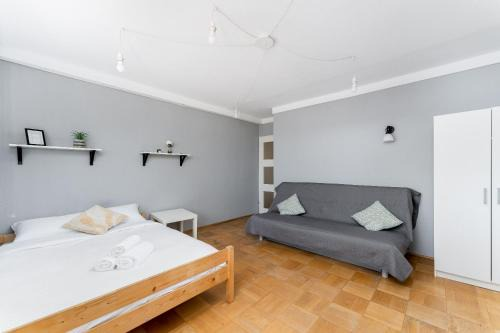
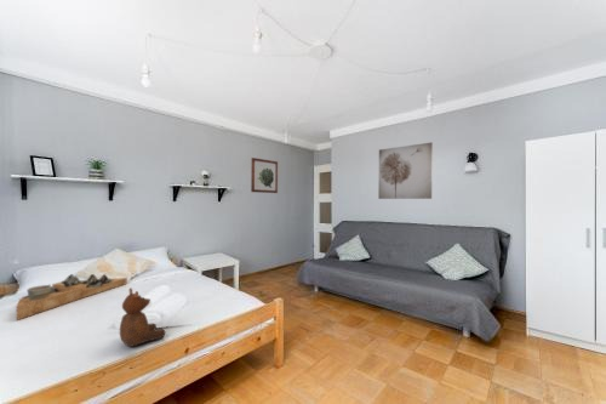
+ decorative tray [16,273,128,322]
+ teddy bear [119,286,167,348]
+ wall art [377,141,434,200]
+ wall art [250,157,279,194]
